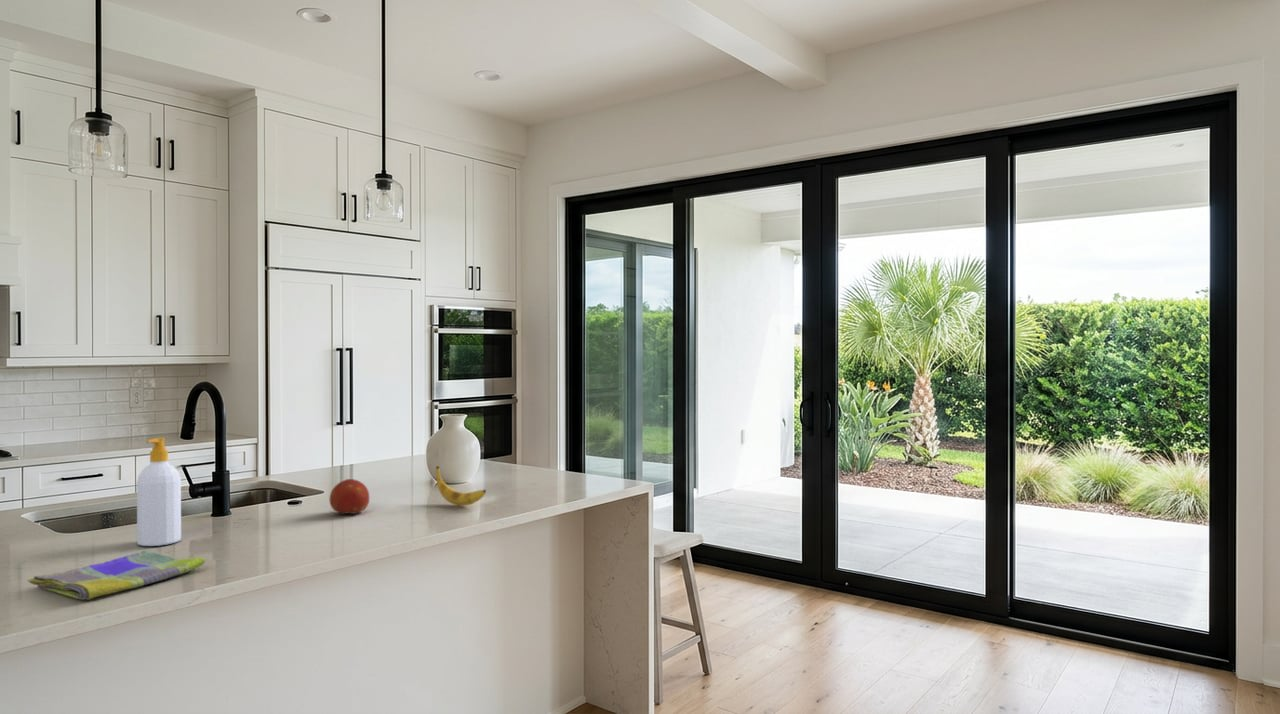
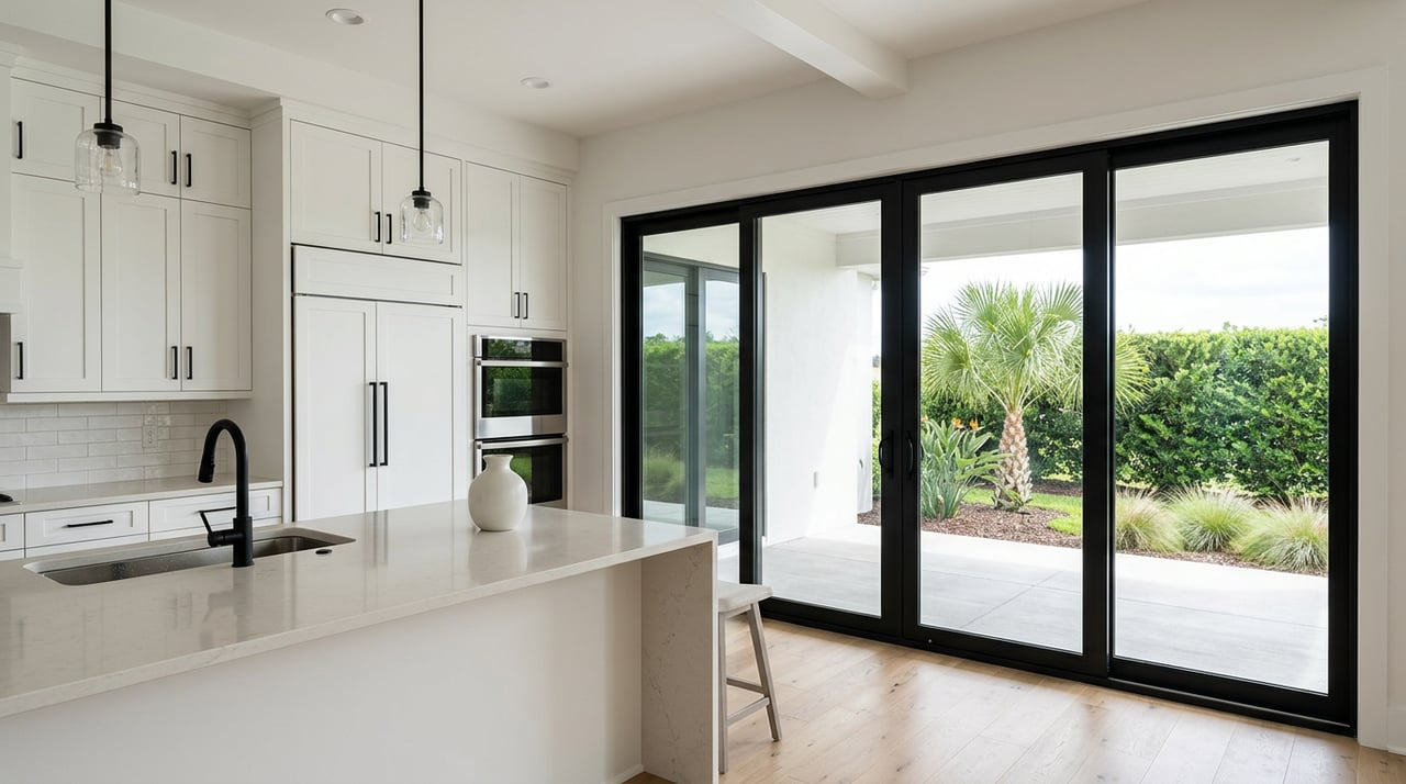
- soap bottle [136,437,182,547]
- banana [435,465,487,507]
- dish towel [26,550,206,601]
- fruit [329,478,371,516]
